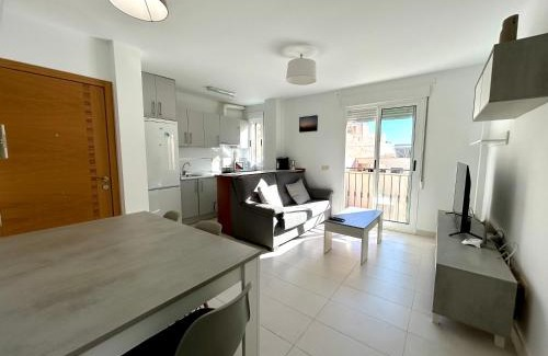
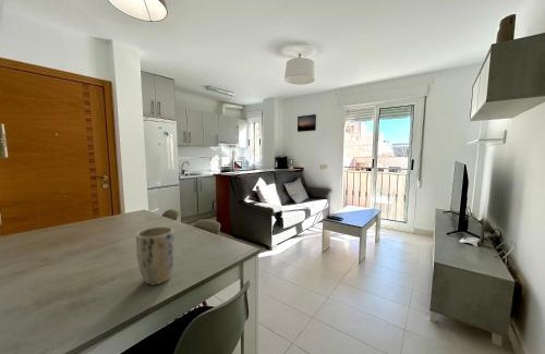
+ plant pot [135,225,175,286]
